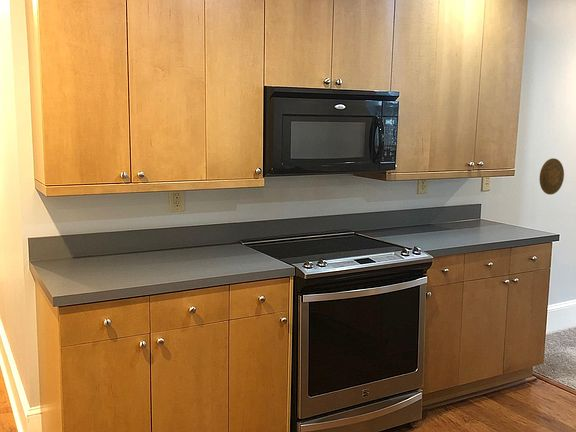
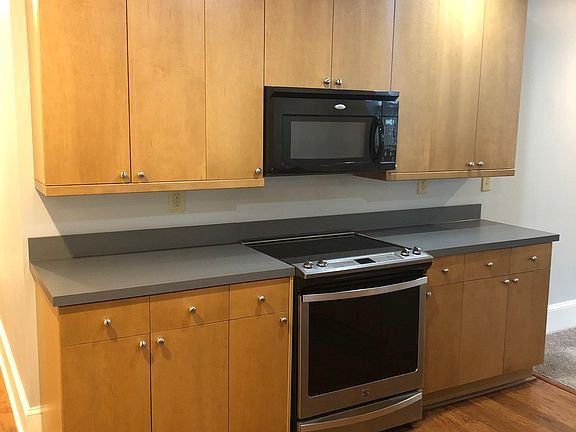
- decorative plate [539,157,565,196]
